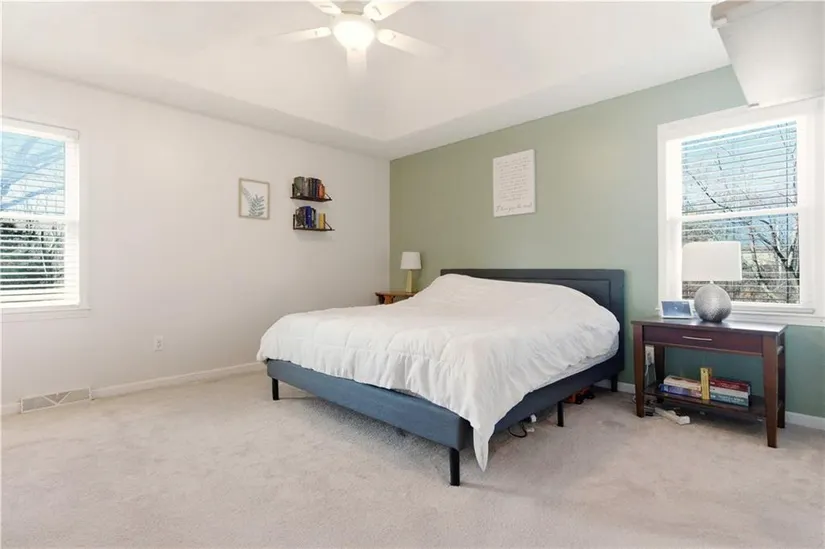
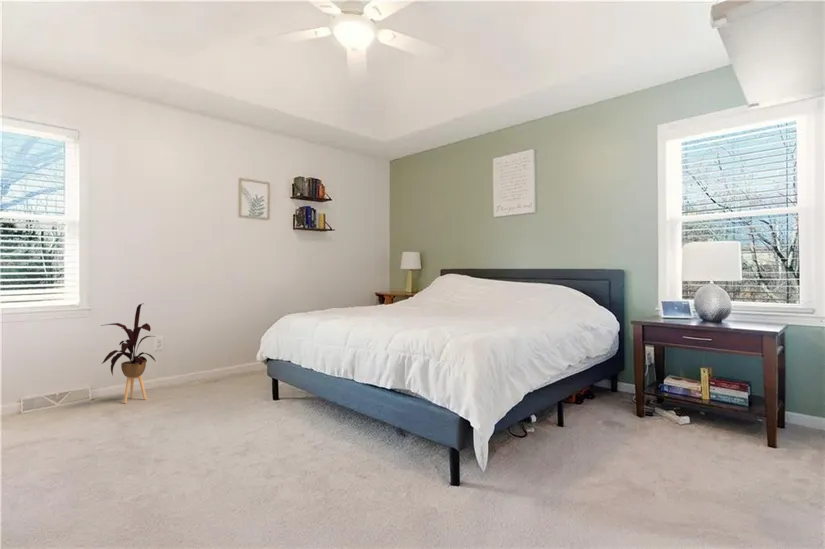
+ house plant [100,303,157,404]
